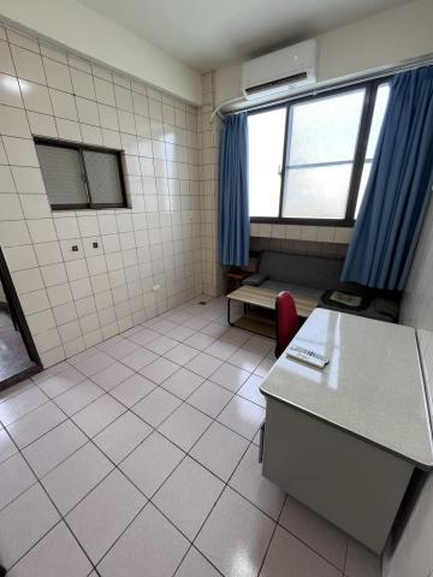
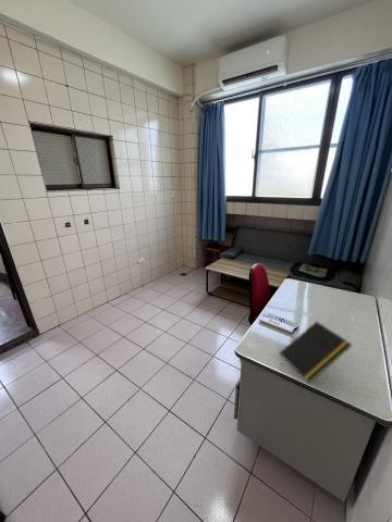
+ notepad [278,320,353,385]
